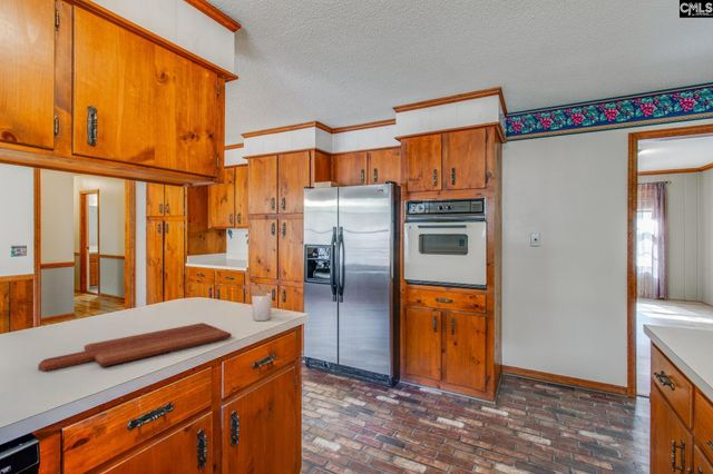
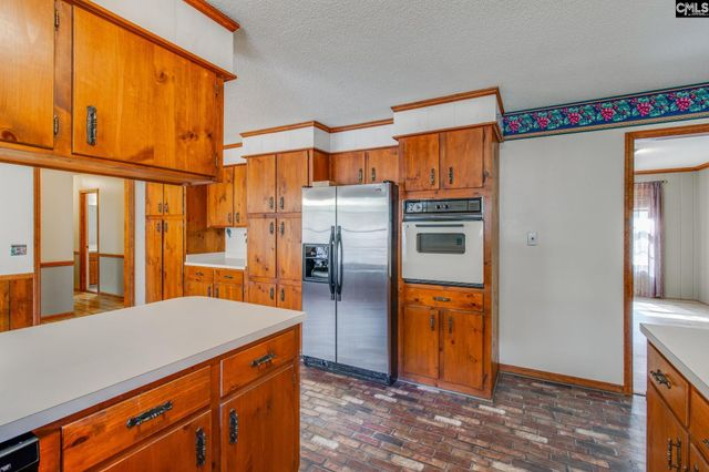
- cutting board [37,322,232,373]
- utensil holder [242,283,273,322]
